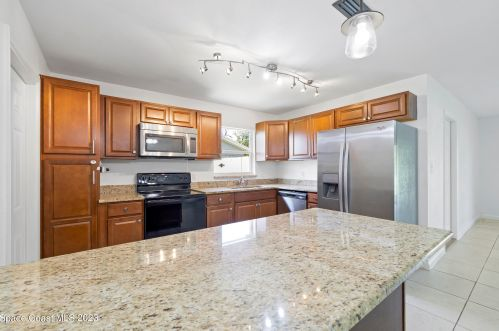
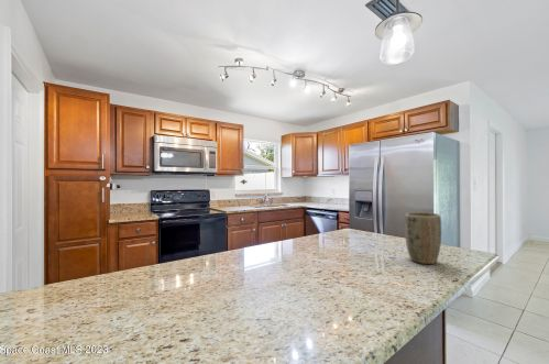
+ plant pot [404,211,442,265]
